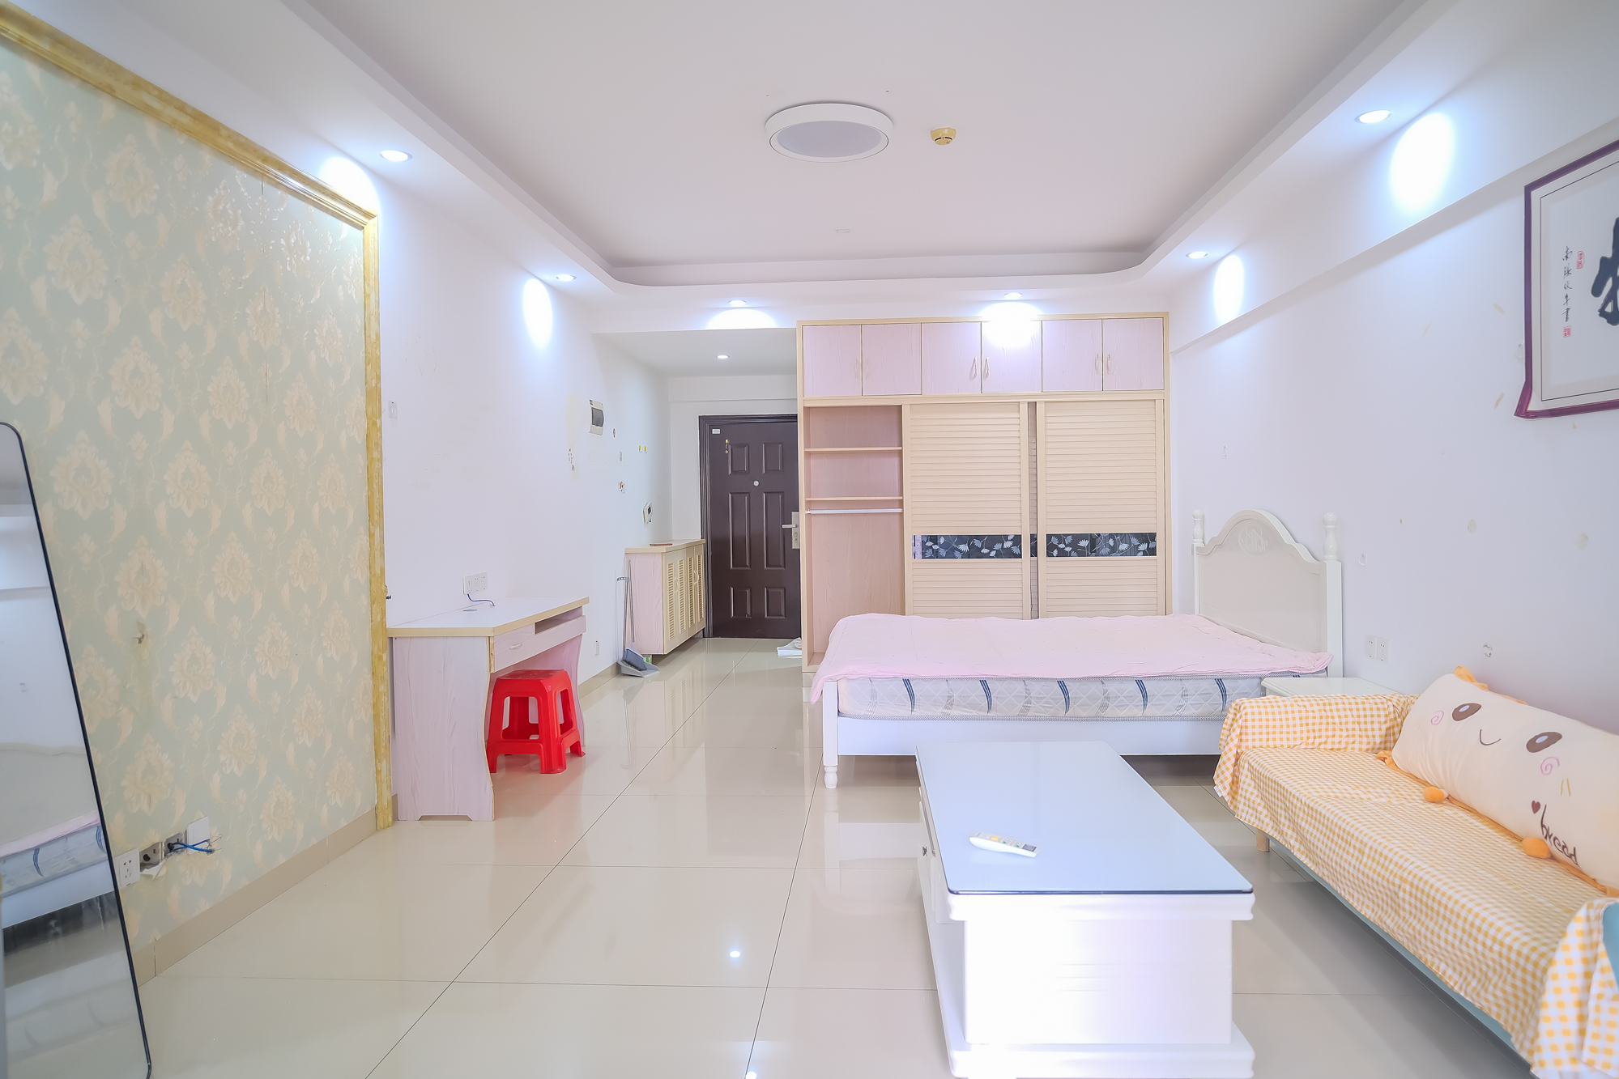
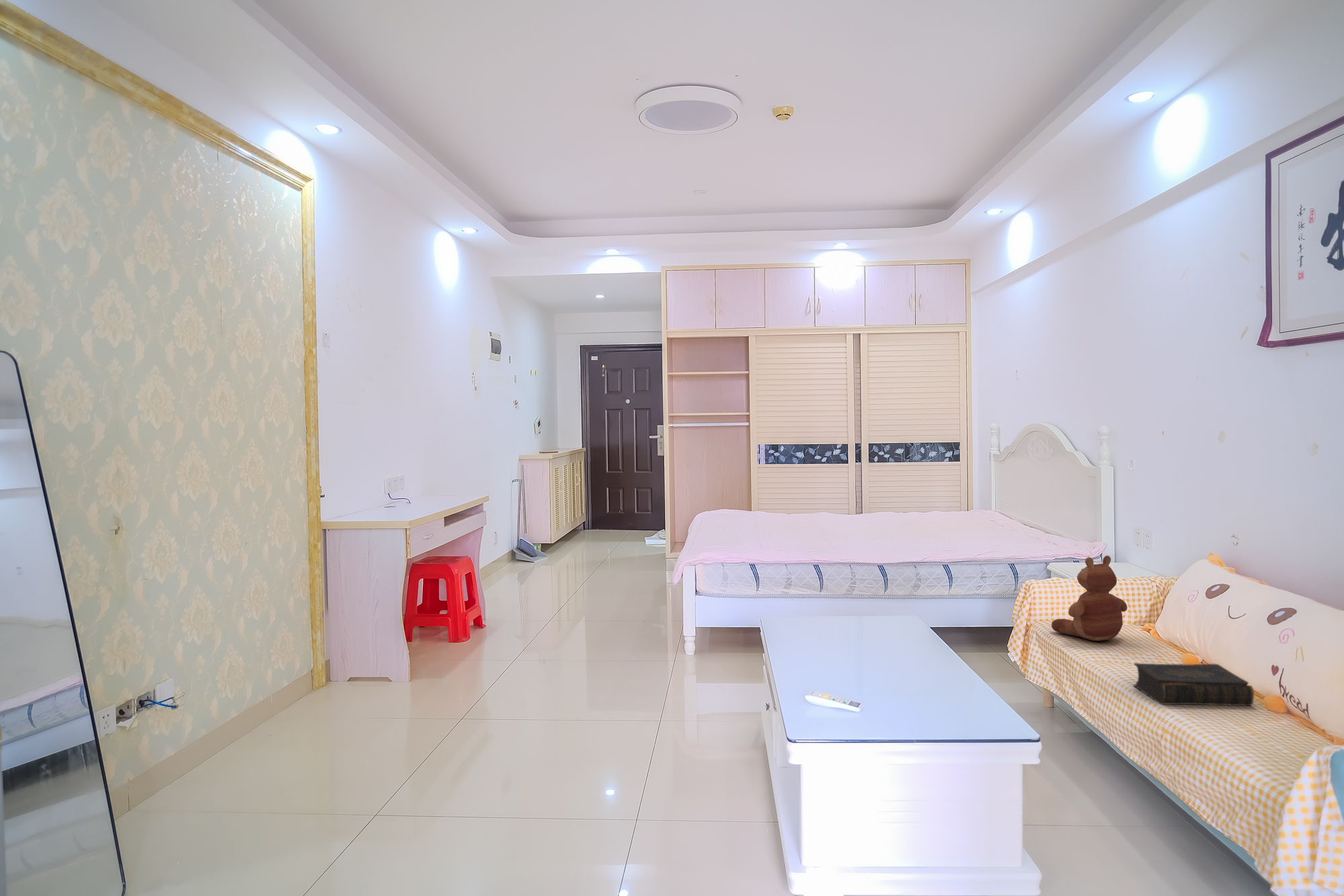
+ toy [1051,555,1128,641]
+ book [1133,662,1255,706]
